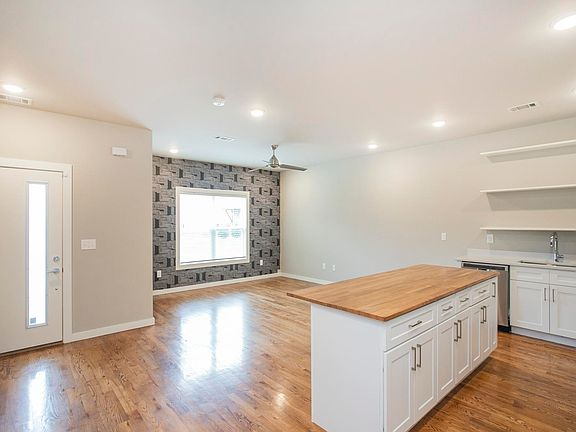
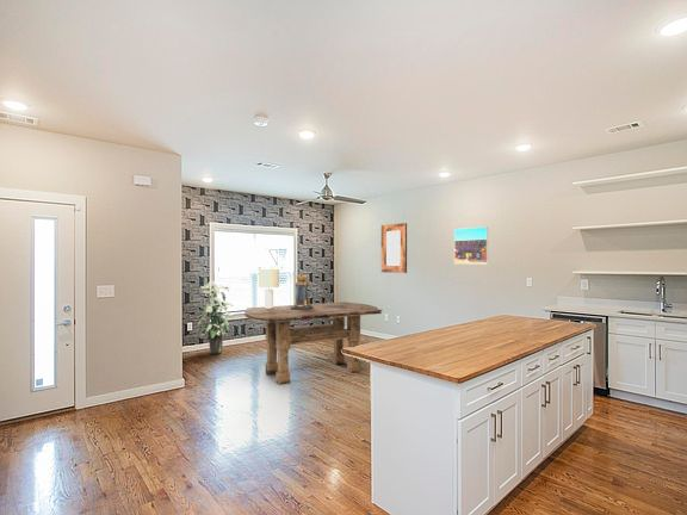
+ lamp [258,268,280,309]
+ indoor plant [194,280,235,355]
+ home mirror [380,222,408,274]
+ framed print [453,225,489,266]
+ pedestal [290,274,312,310]
+ dining table [243,300,383,386]
